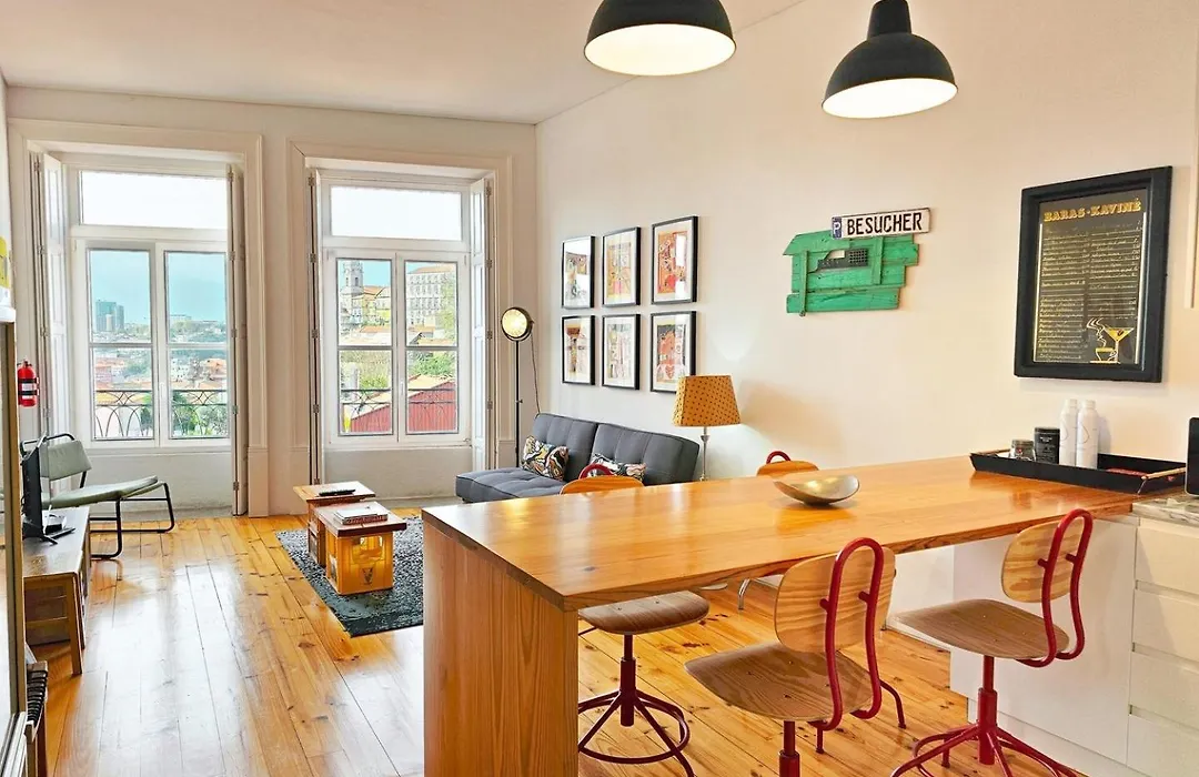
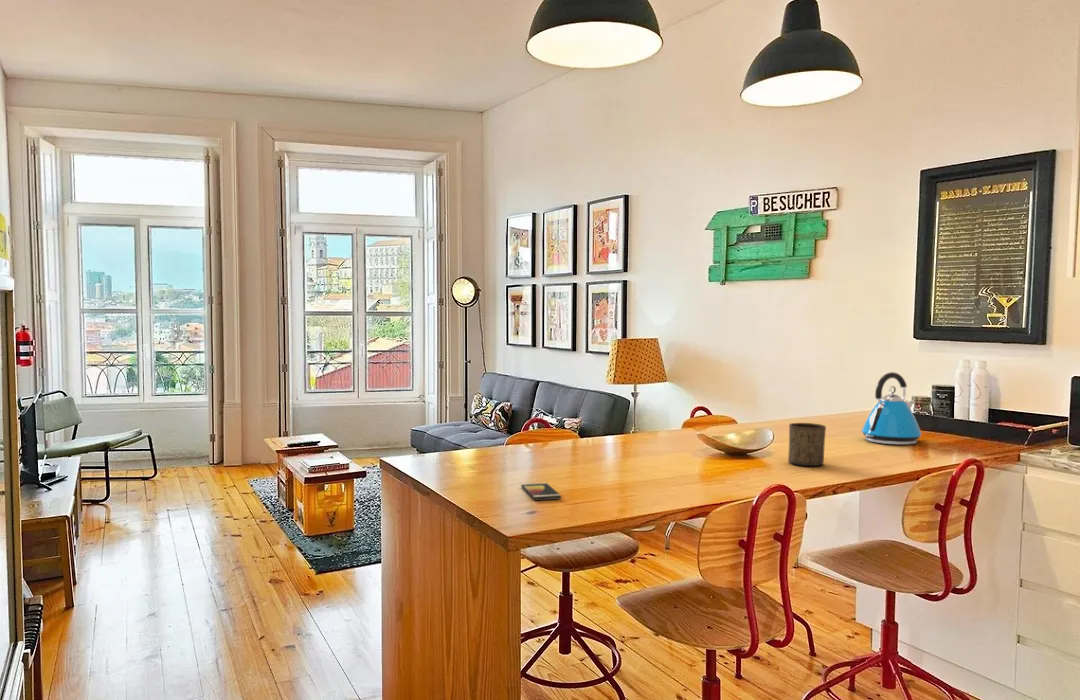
+ smartphone [520,482,562,501]
+ kettle [861,371,922,446]
+ cup [787,422,827,467]
